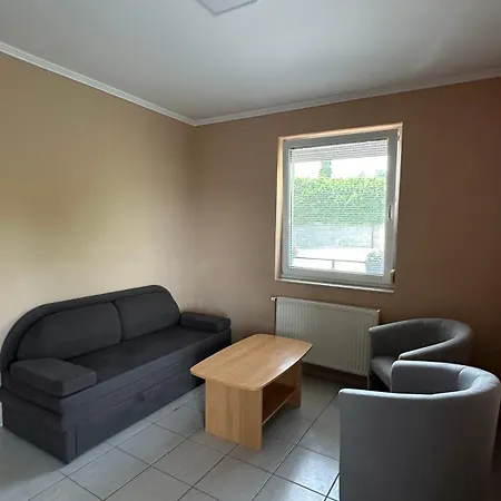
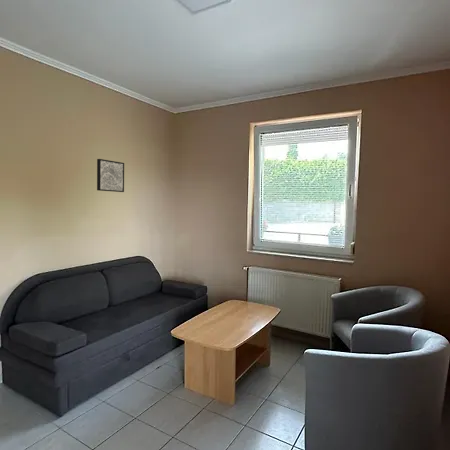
+ wall art [96,158,125,193]
